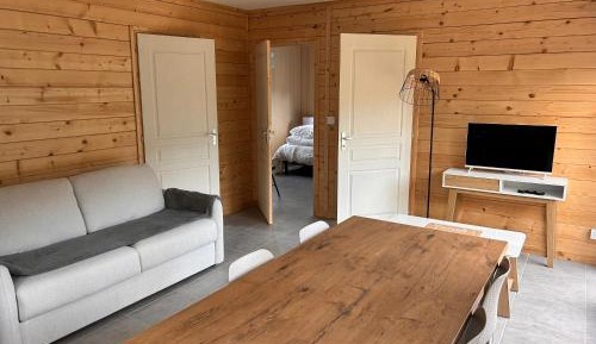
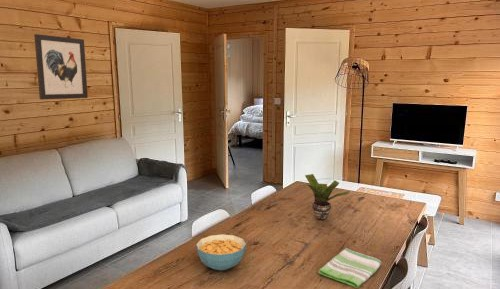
+ dish towel [317,247,382,289]
+ potted plant [304,173,351,221]
+ wall art [33,33,89,100]
+ cereal bowl [195,233,247,271]
